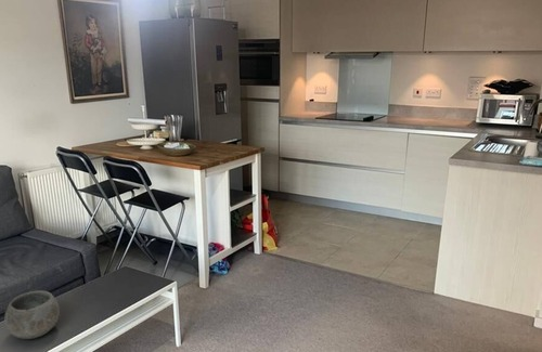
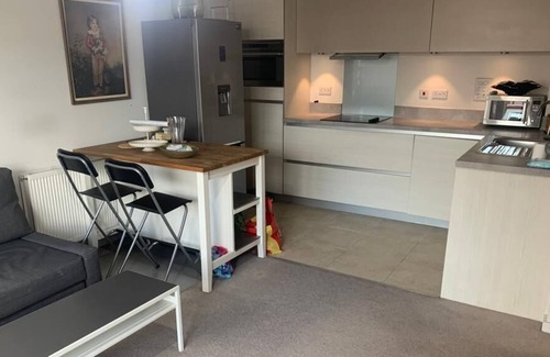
- bowl [3,290,61,340]
